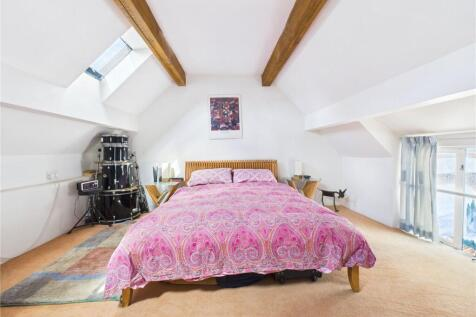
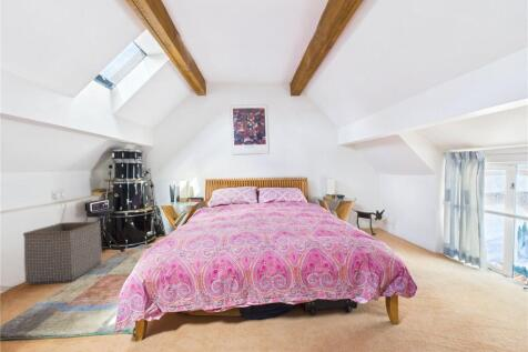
+ laundry basket [22,221,103,284]
